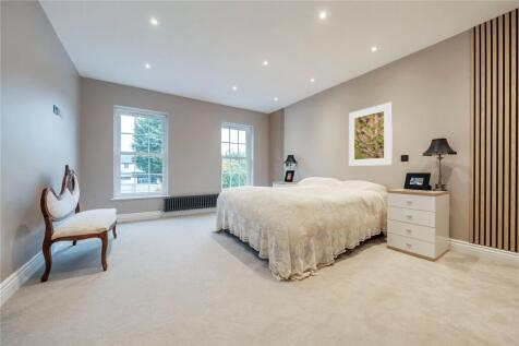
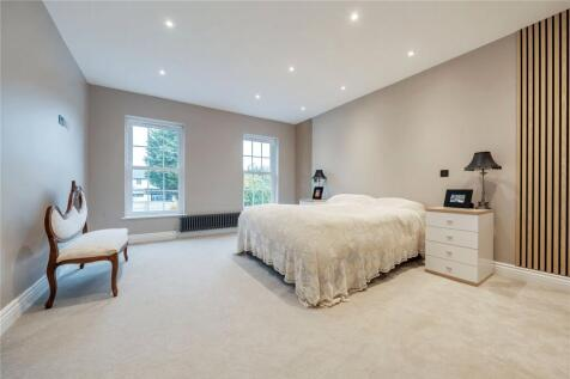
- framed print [348,102,394,167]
